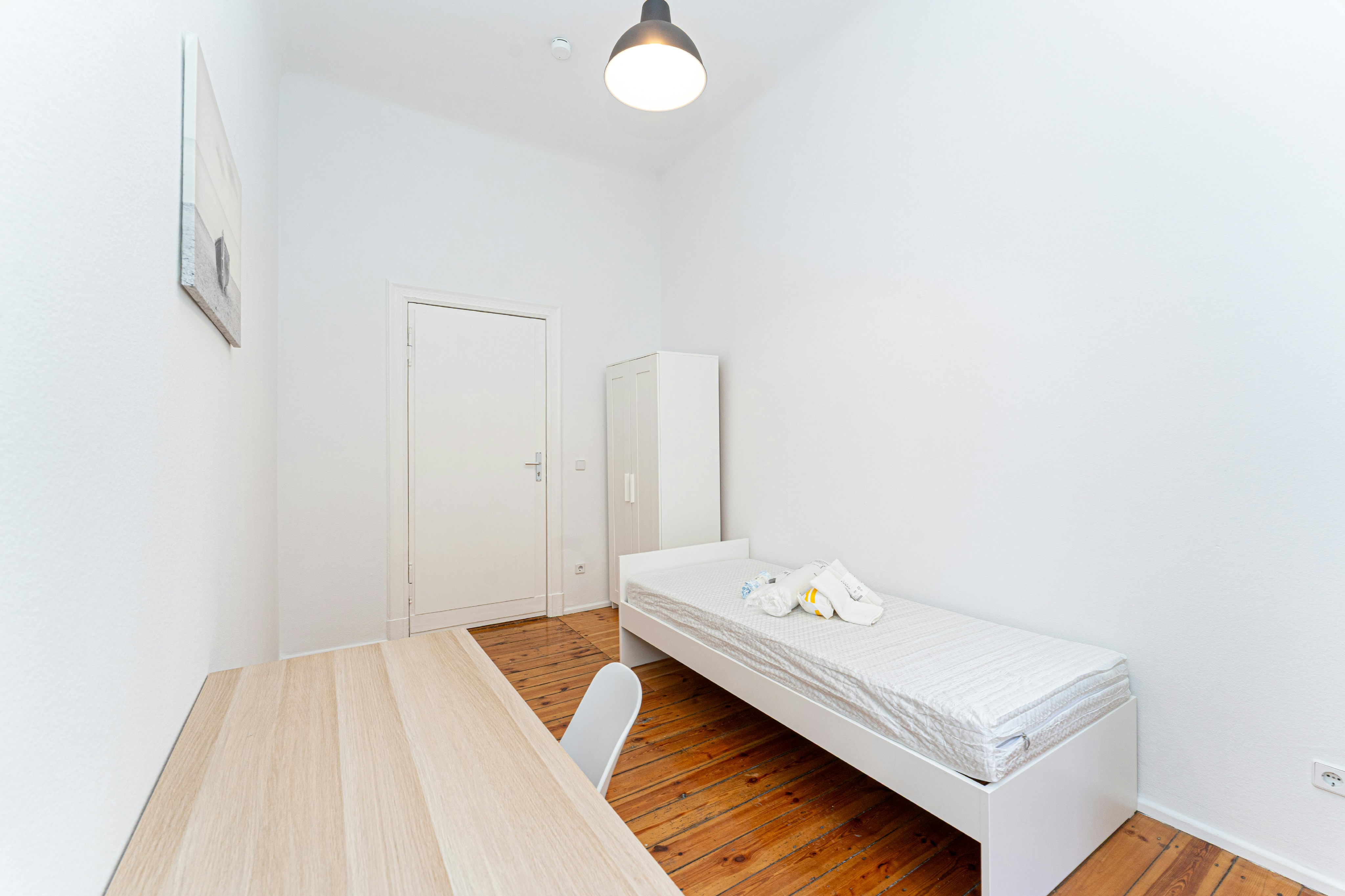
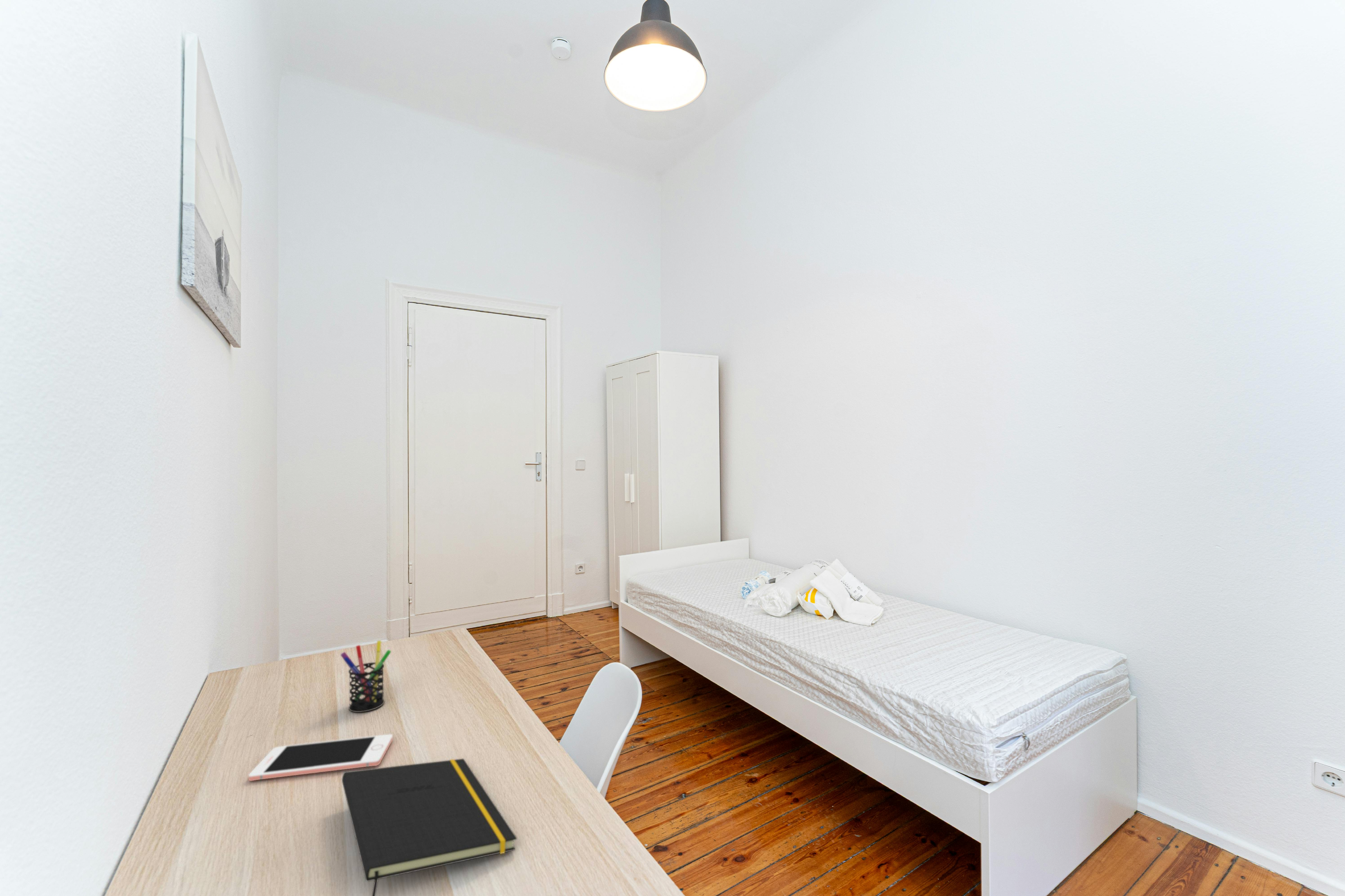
+ cell phone [248,734,393,781]
+ pen holder [340,640,391,713]
+ notepad [342,758,517,896]
